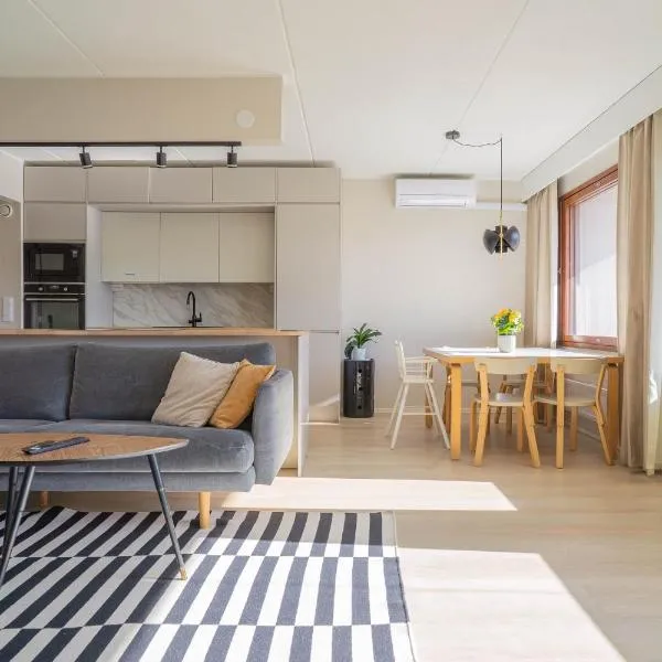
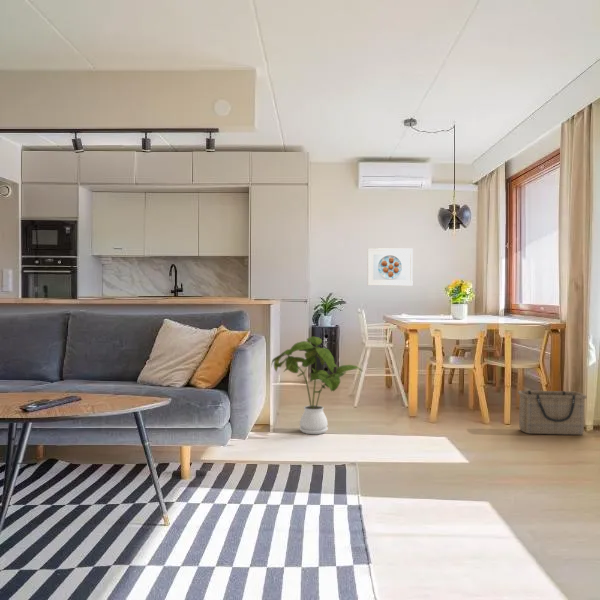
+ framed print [366,247,414,287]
+ basket [517,389,588,436]
+ house plant [270,336,364,435]
